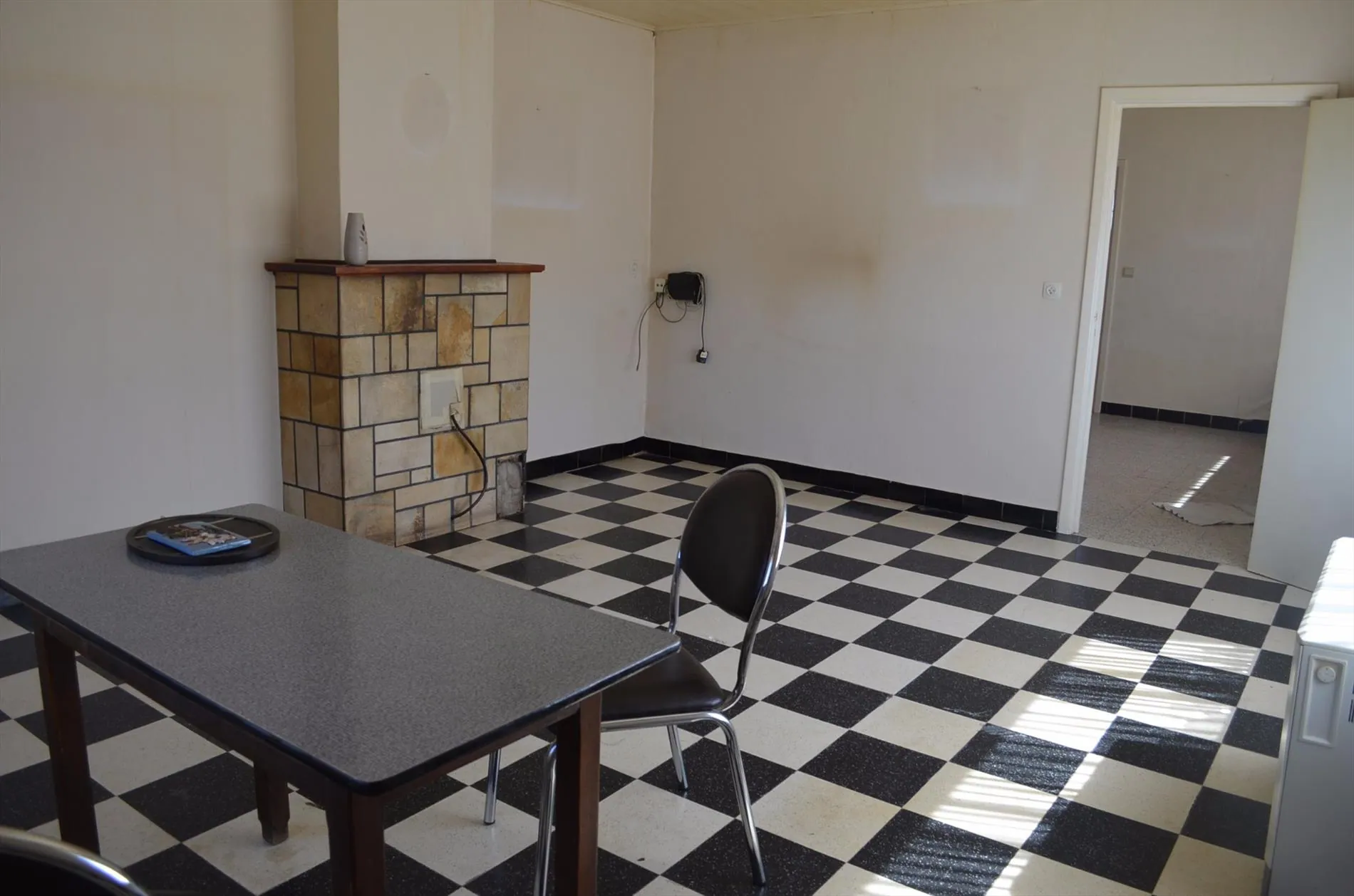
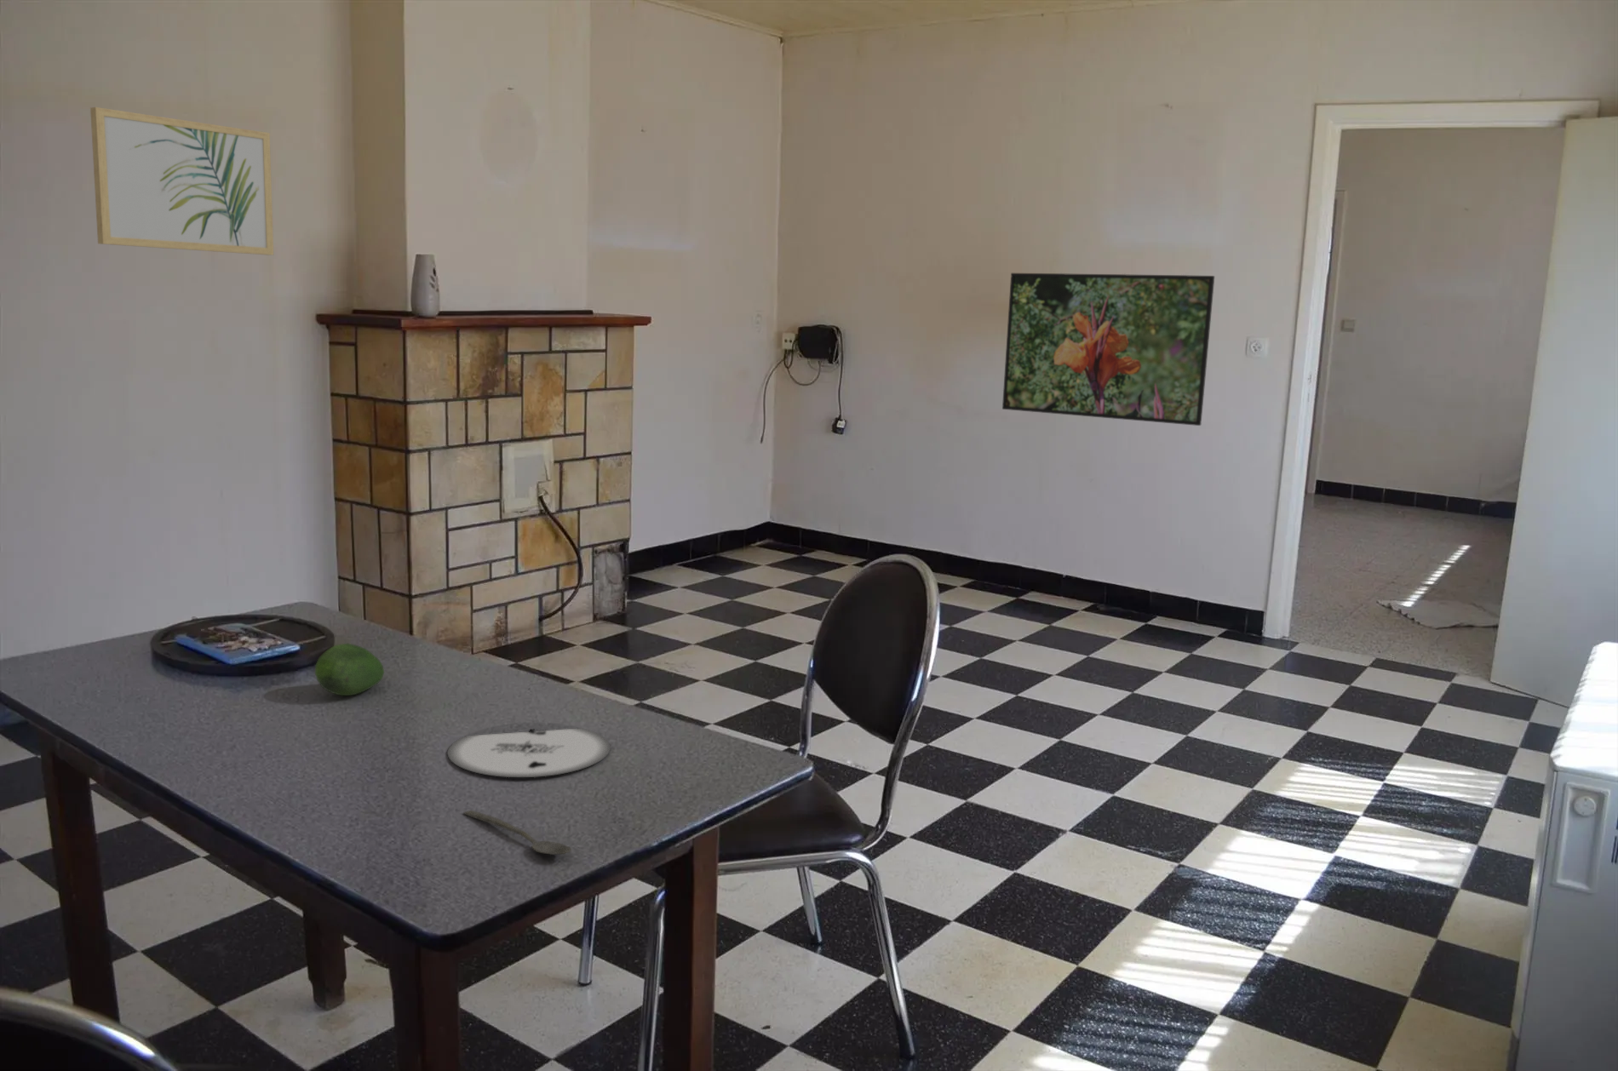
+ plate [447,727,612,778]
+ wall art [90,106,274,256]
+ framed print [1001,273,1215,427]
+ fruit [314,643,385,697]
+ spoon [462,809,572,856]
